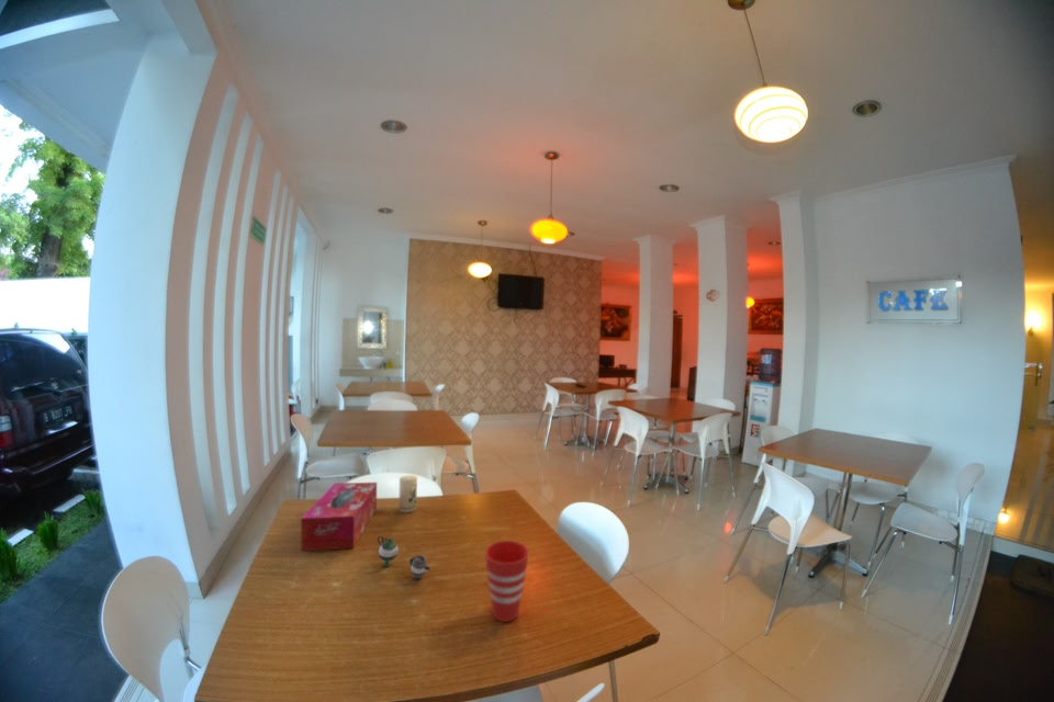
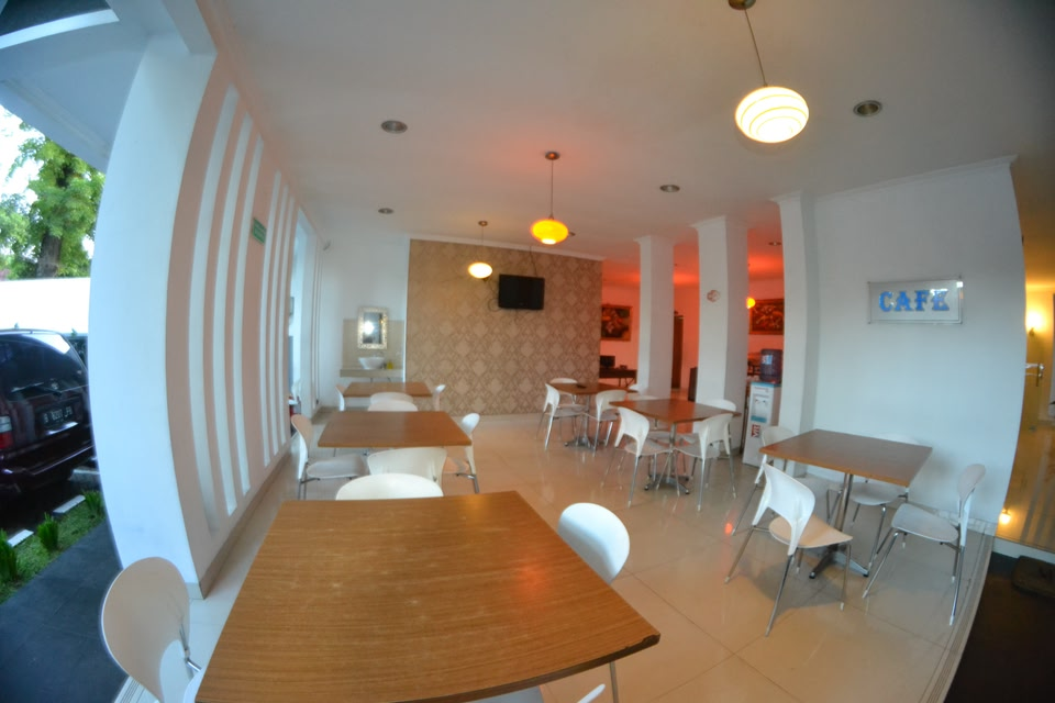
- candle [397,474,418,513]
- cup [484,540,529,623]
- tissue box [300,482,378,552]
- teapot [377,535,430,580]
